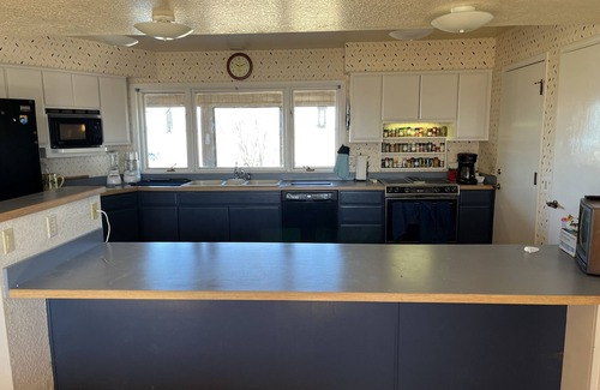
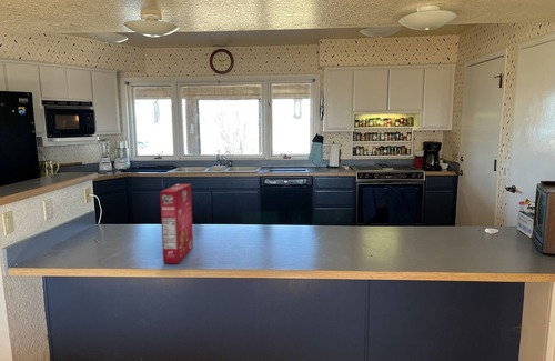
+ cereal box [159,183,194,264]
